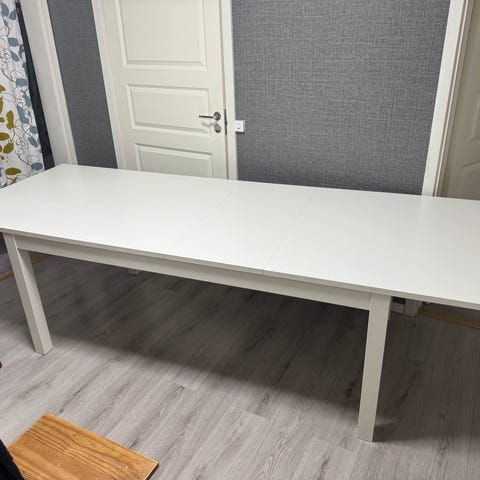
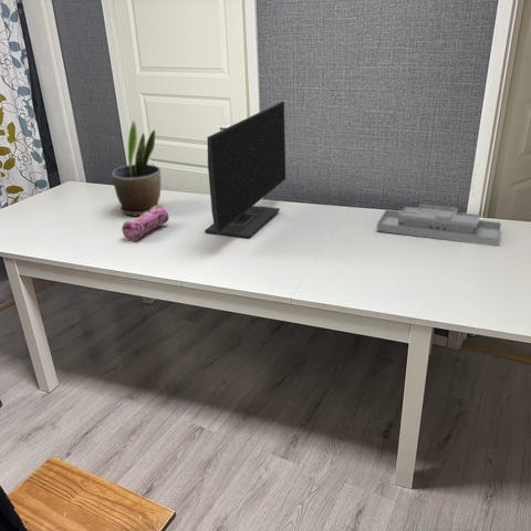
+ monitor [204,101,287,239]
+ desk organizer [376,202,502,247]
+ potted plant [111,119,162,218]
+ pencil case [121,205,170,242]
